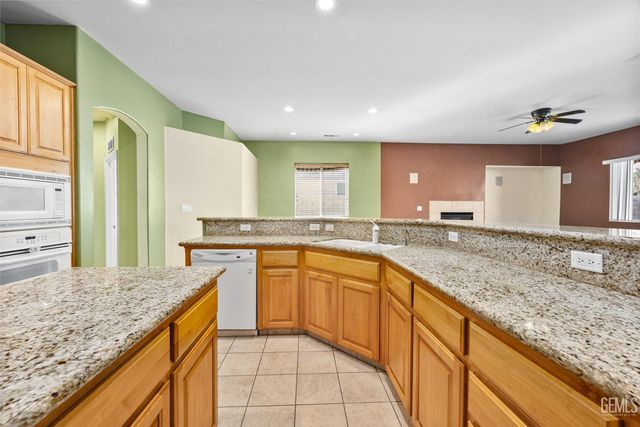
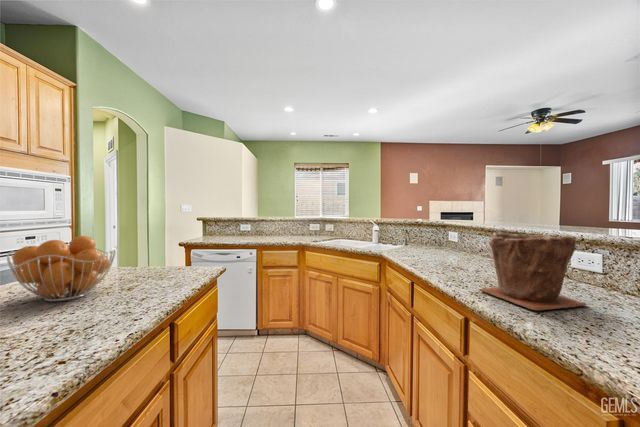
+ plant pot [479,231,588,312]
+ fruit basket [6,235,118,303]
